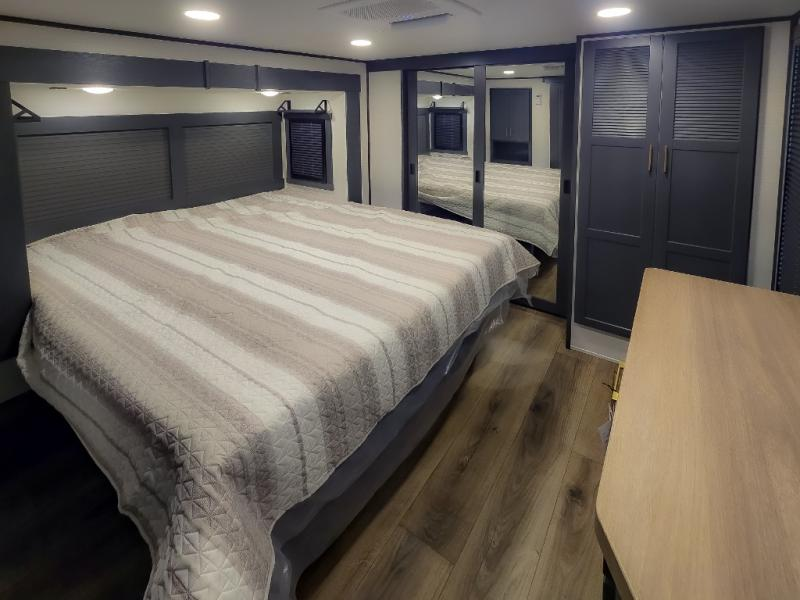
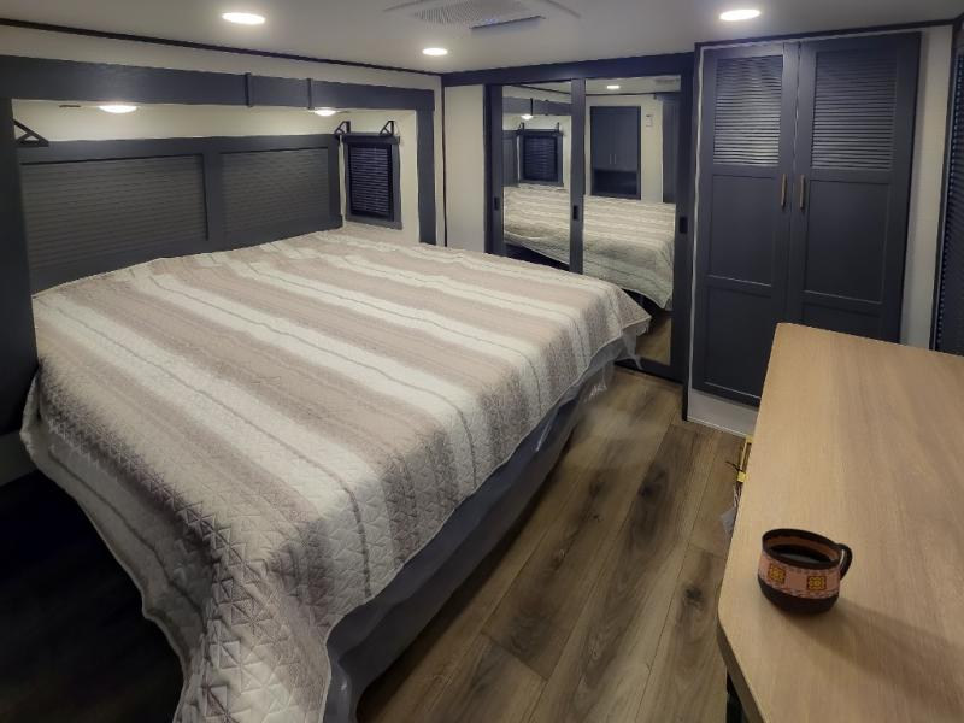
+ cup [757,527,854,616]
